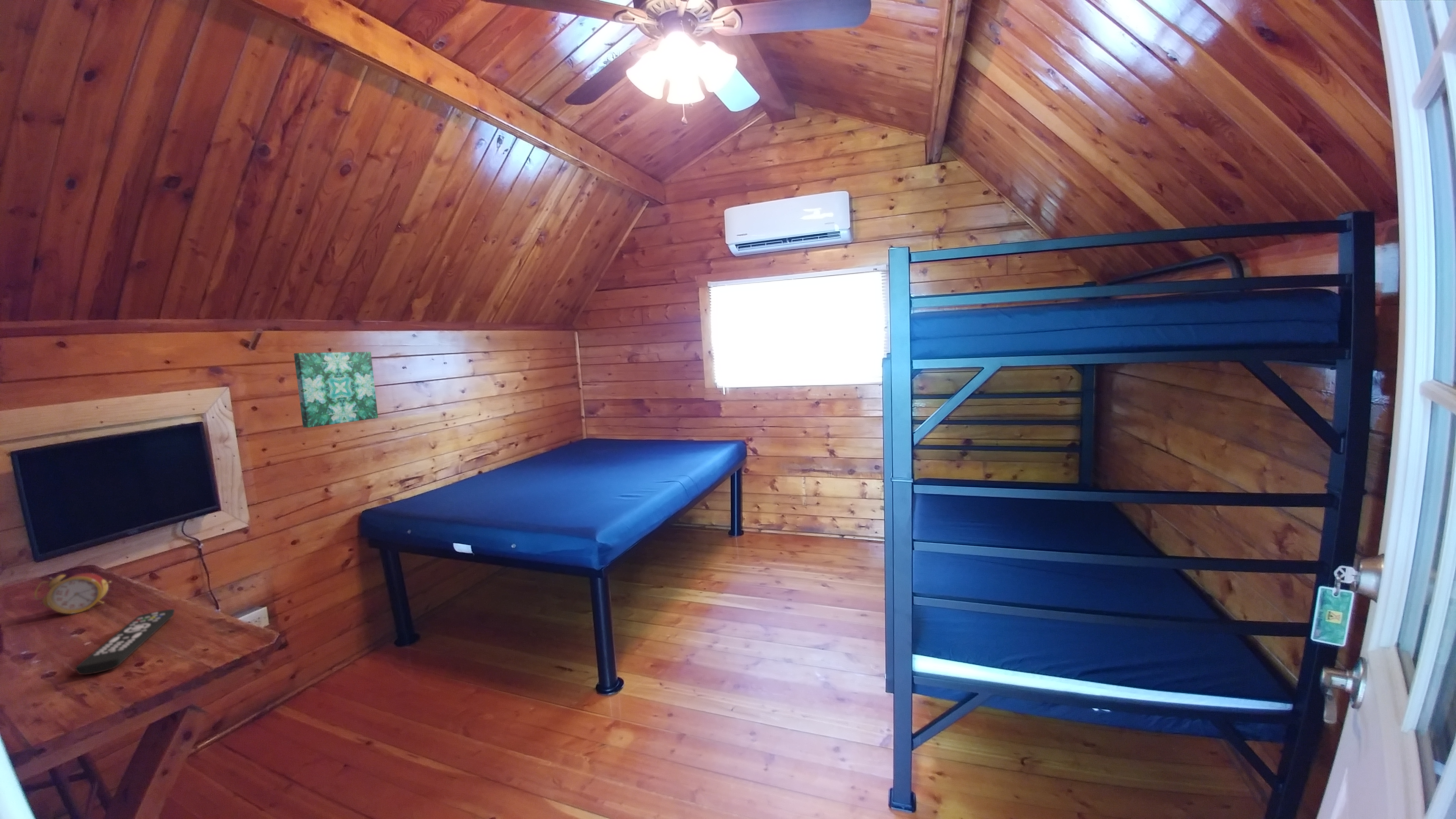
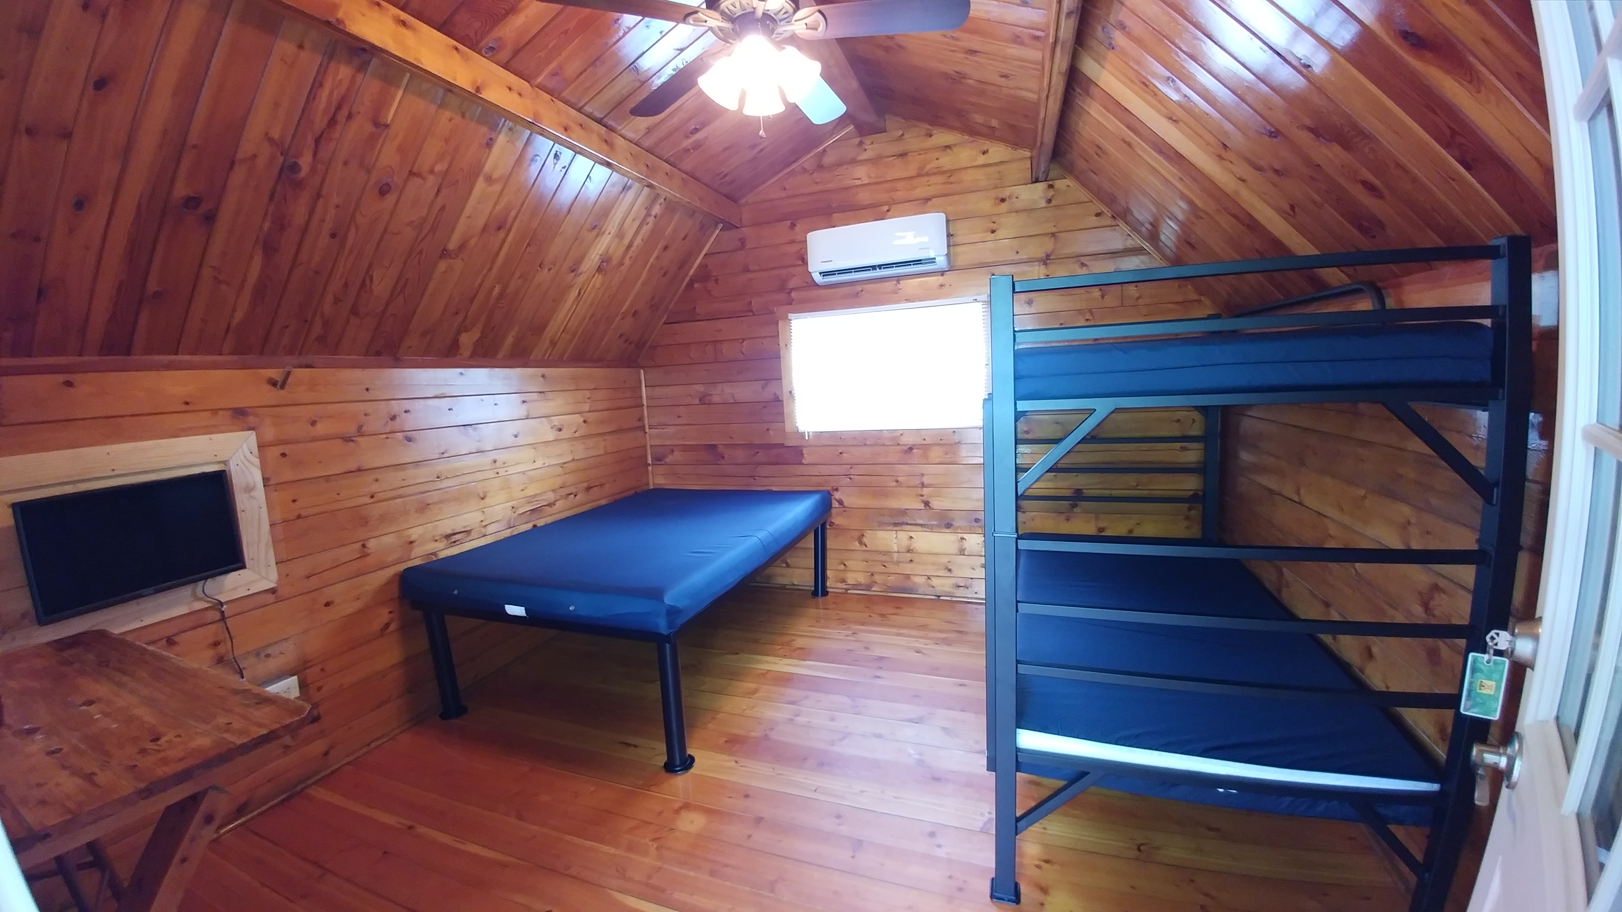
- remote control [75,609,175,675]
- alarm clock [34,573,112,614]
- wall art [293,351,378,428]
